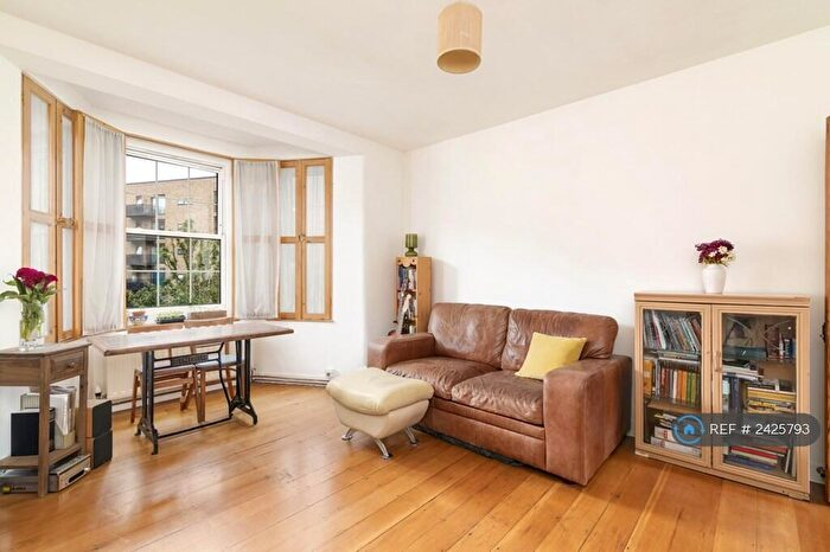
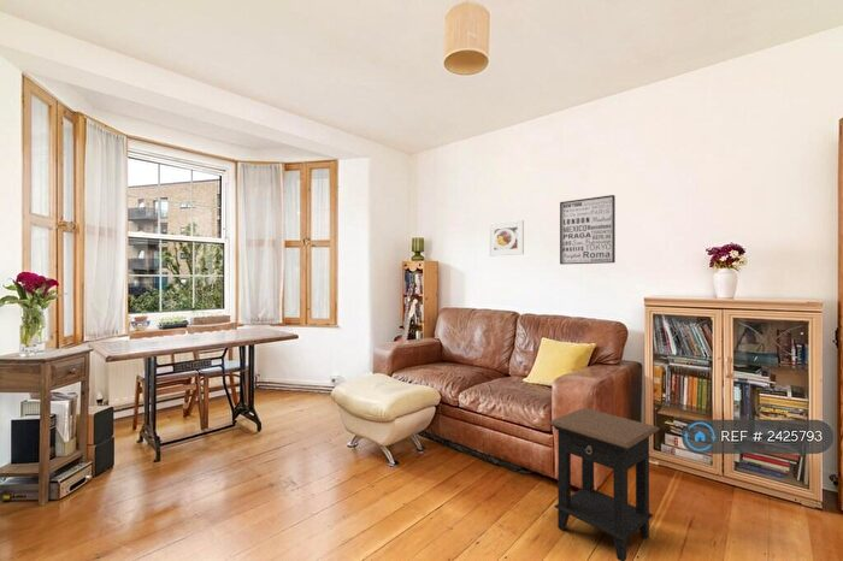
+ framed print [488,219,525,258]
+ side table [547,407,661,561]
+ wall art [559,194,617,266]
